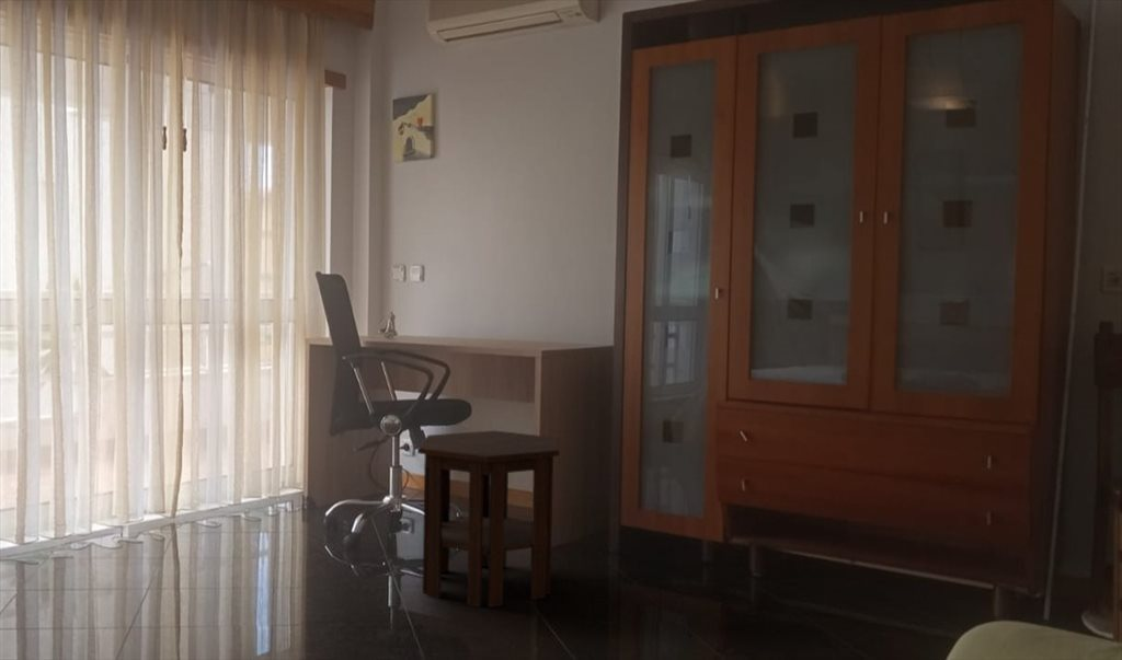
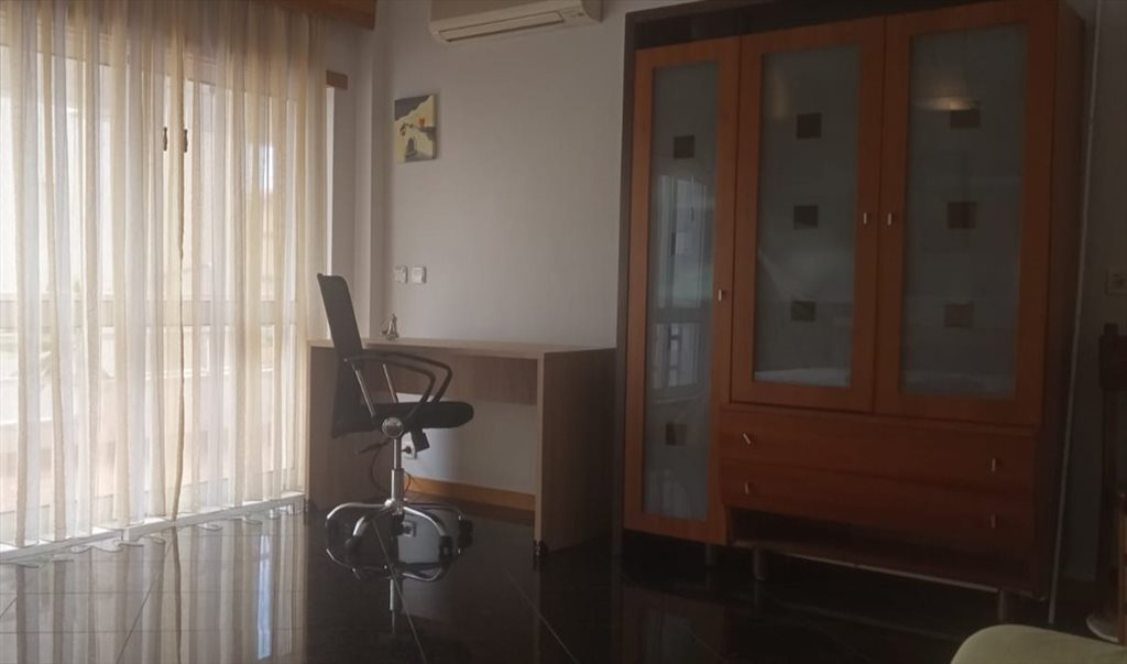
- side table [416,429,561,609]
